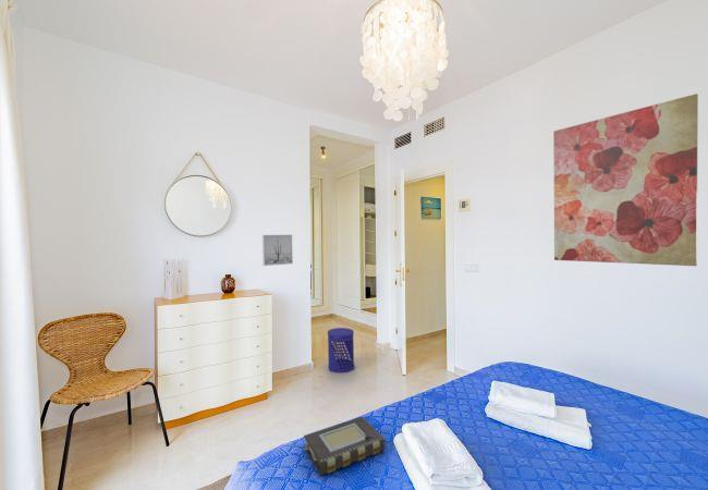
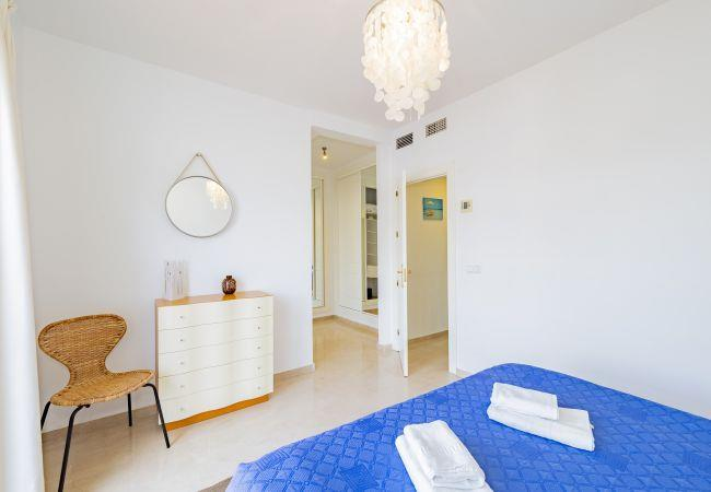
- waste bin [327,327,355,375]
- wall art [552,93,699,267]
- wall art [261,234,294,267]
- book [303,415,386,477]
